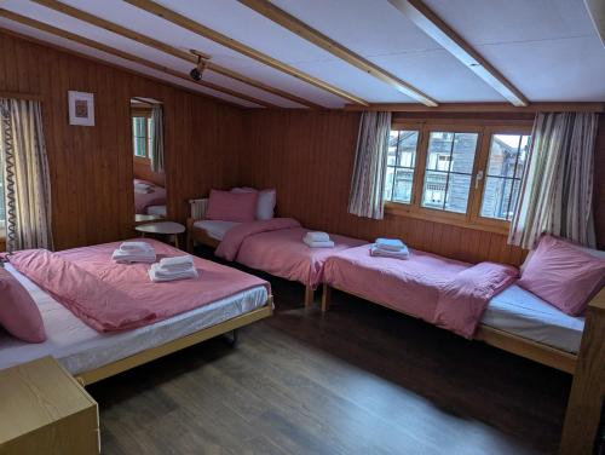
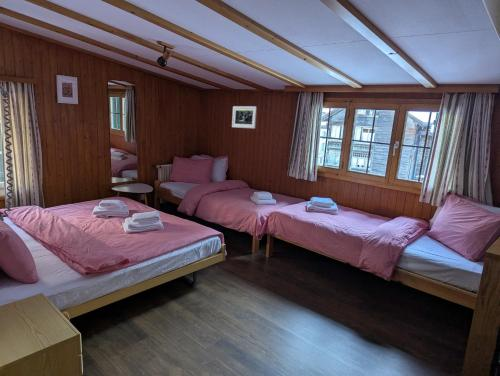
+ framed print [231,105,258,129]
